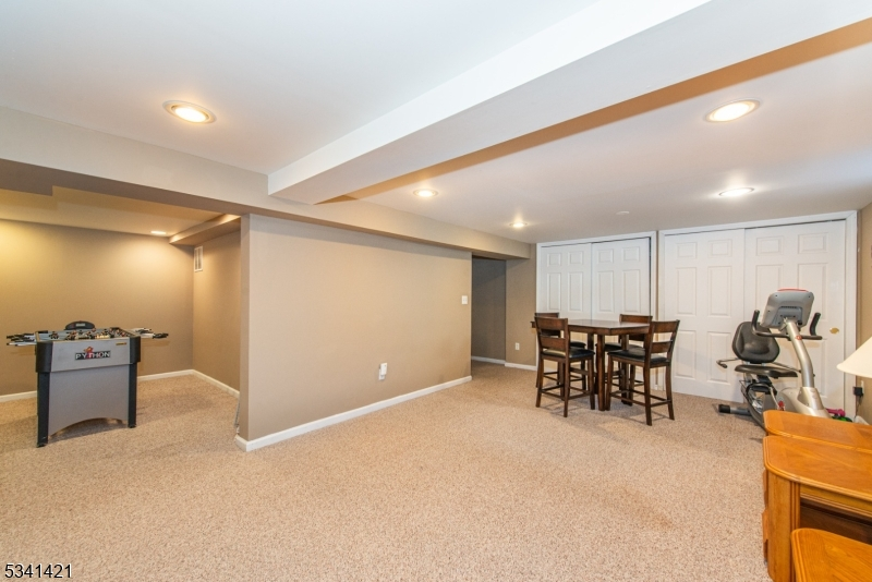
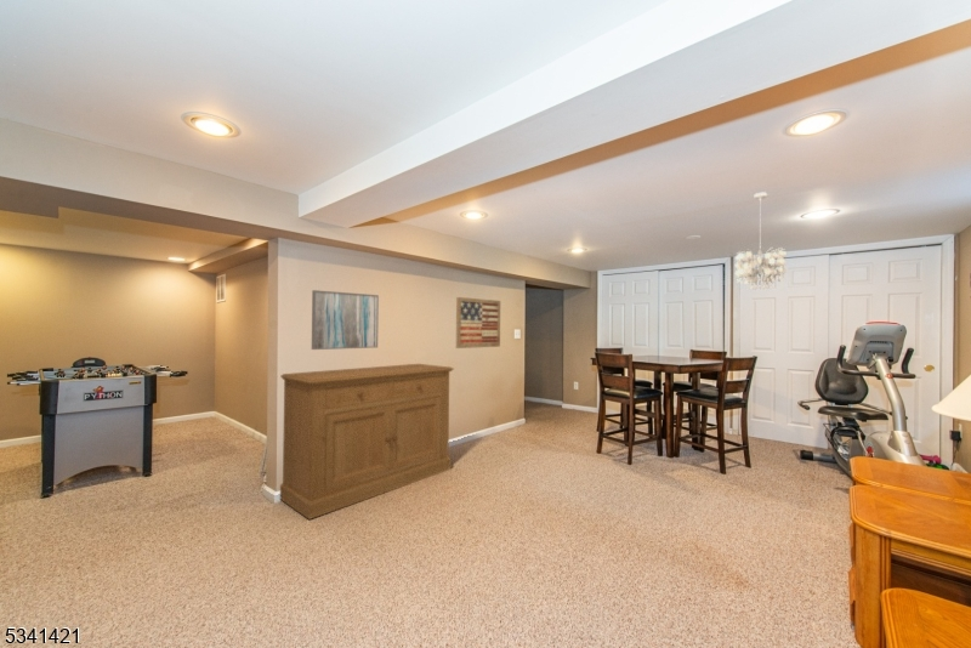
+ wall art [311,289,380,351]
+ wall art [455,296,501,349]
+ chandelier [734,192,788,290]
+ sideboard [279,363,455,521]
